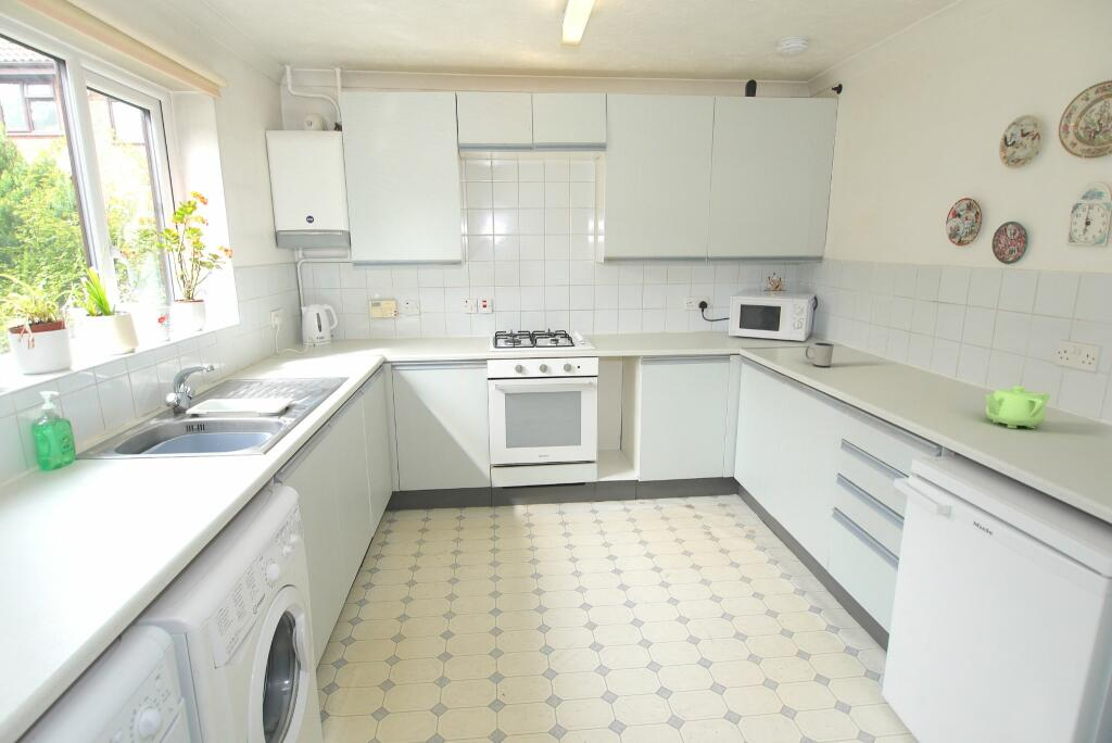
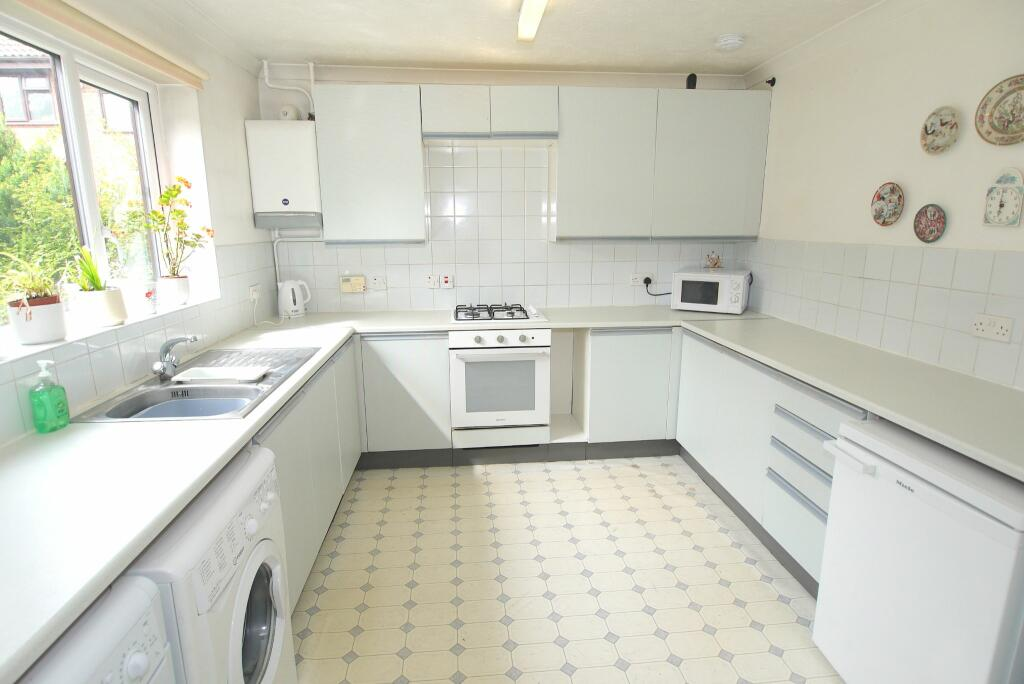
- teapot [985,385,1051,429]
- mug [805,342,835,368]
